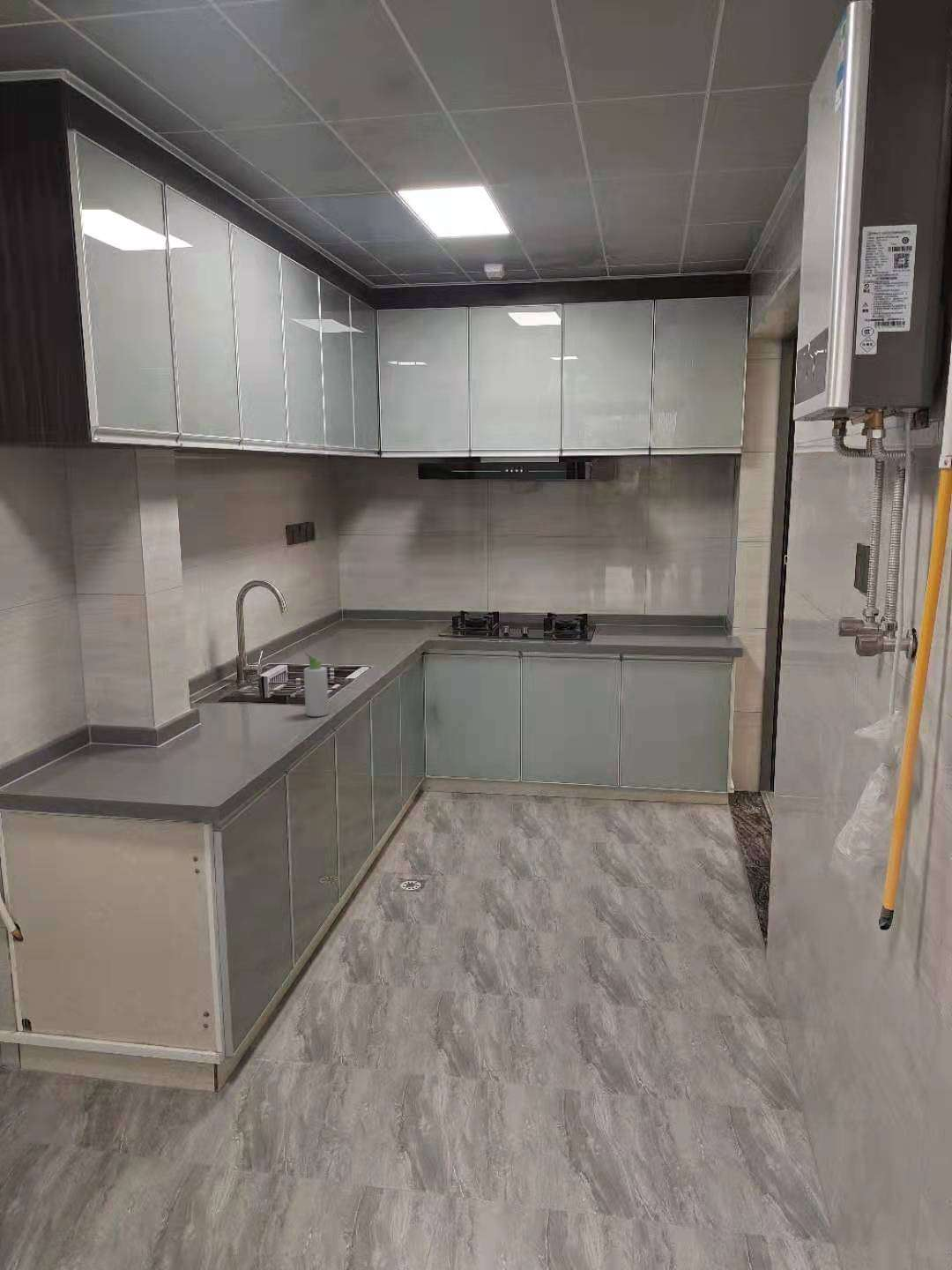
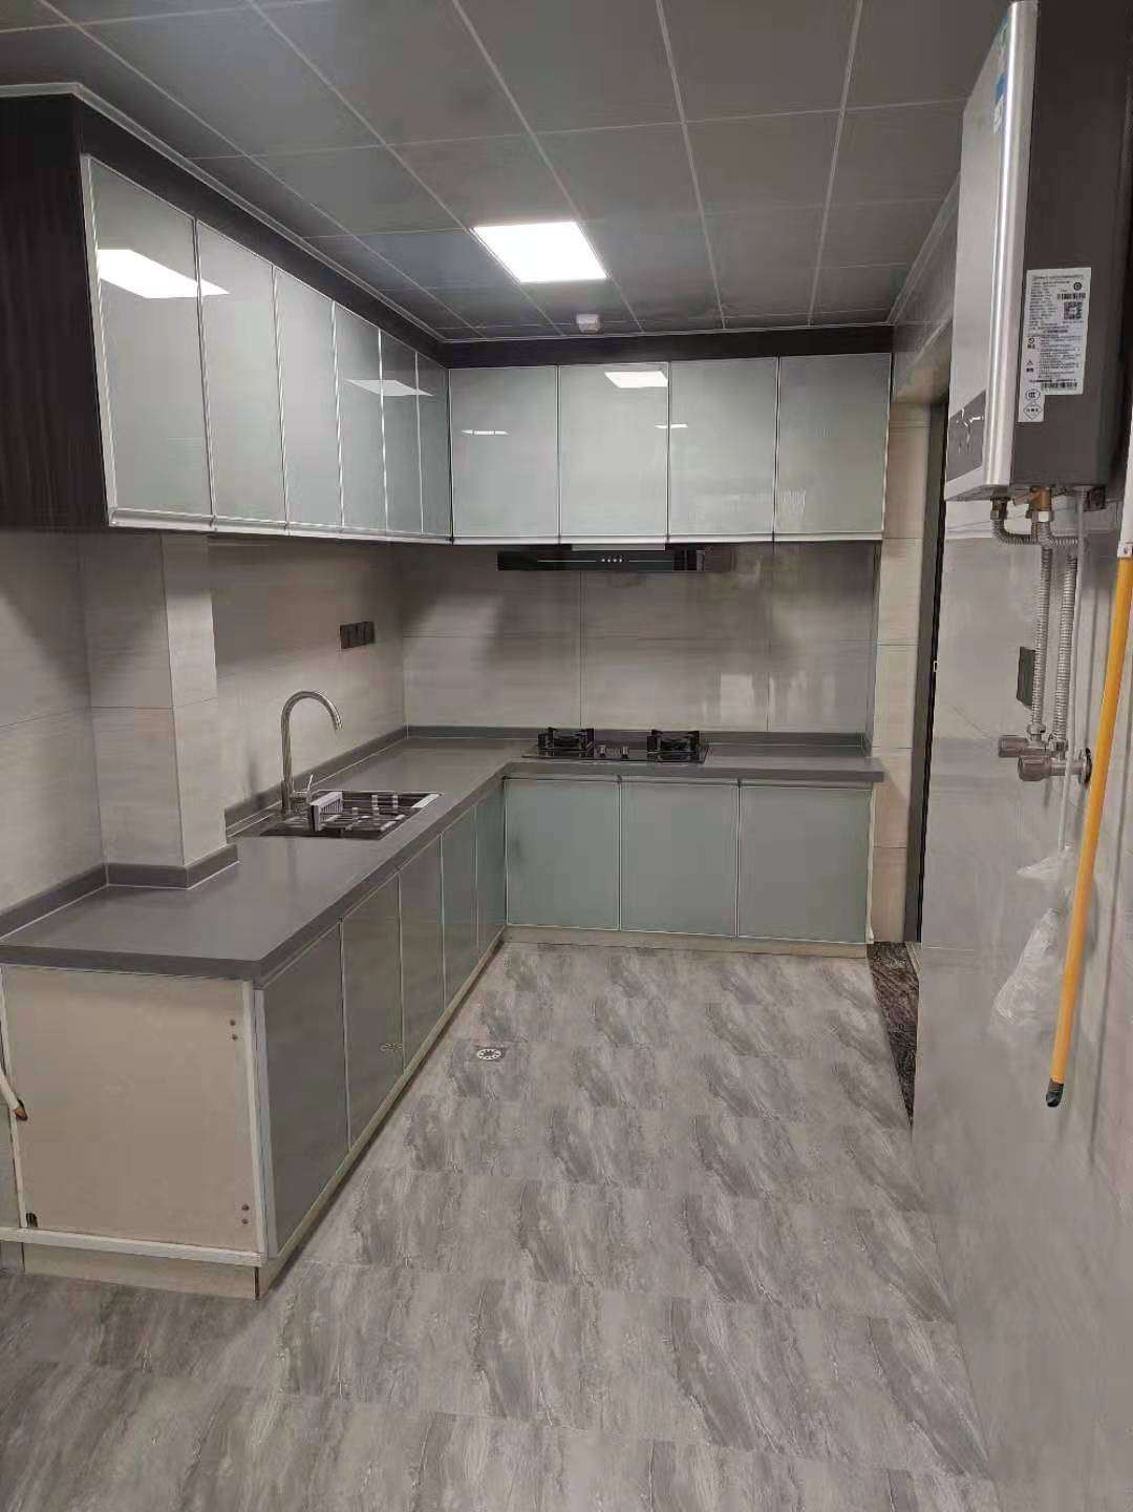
- bottle [303,652,330,717]
